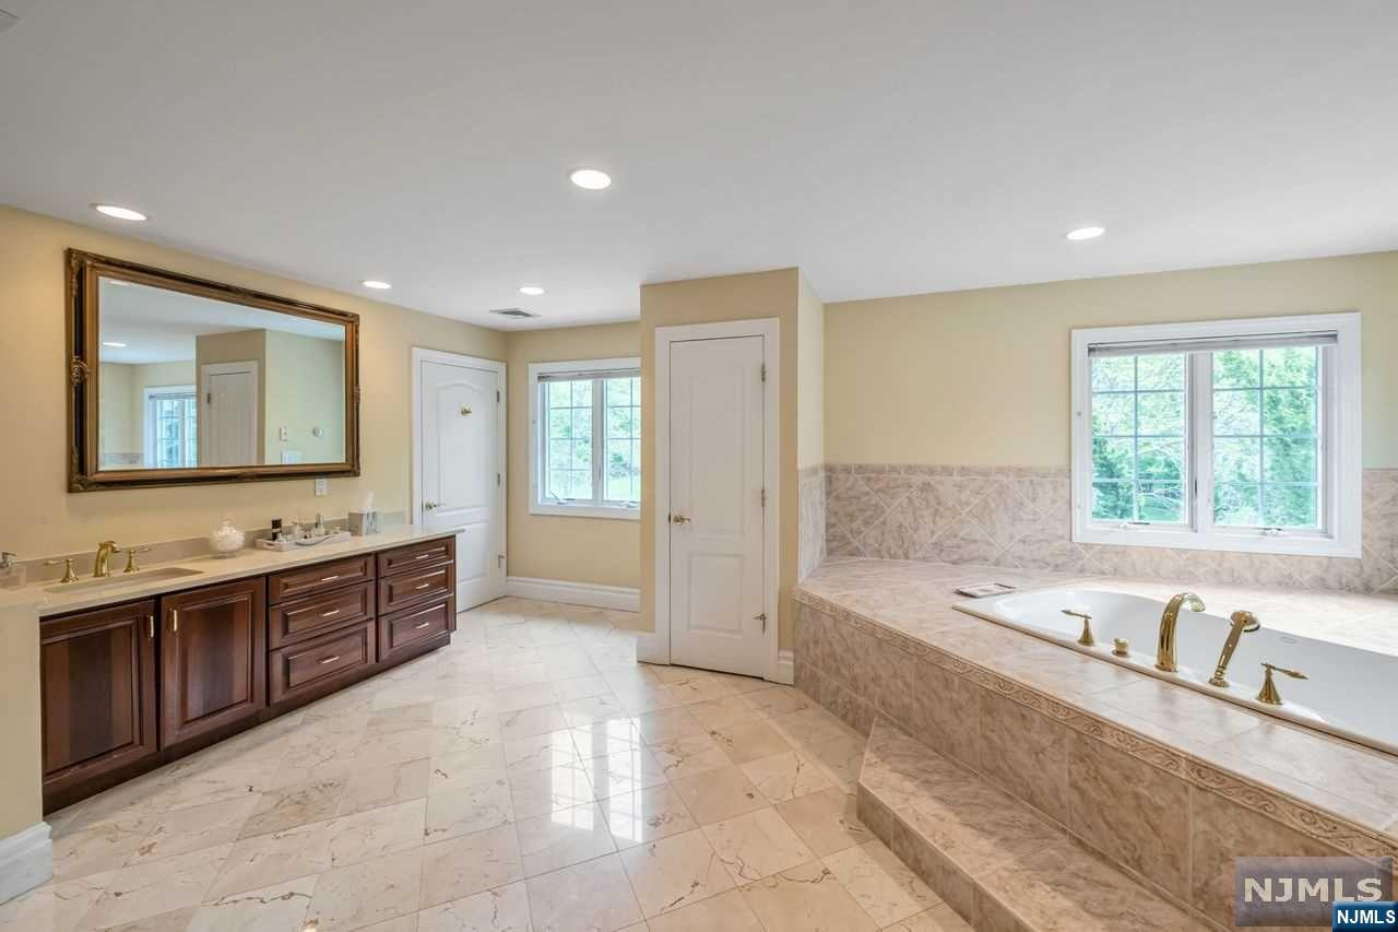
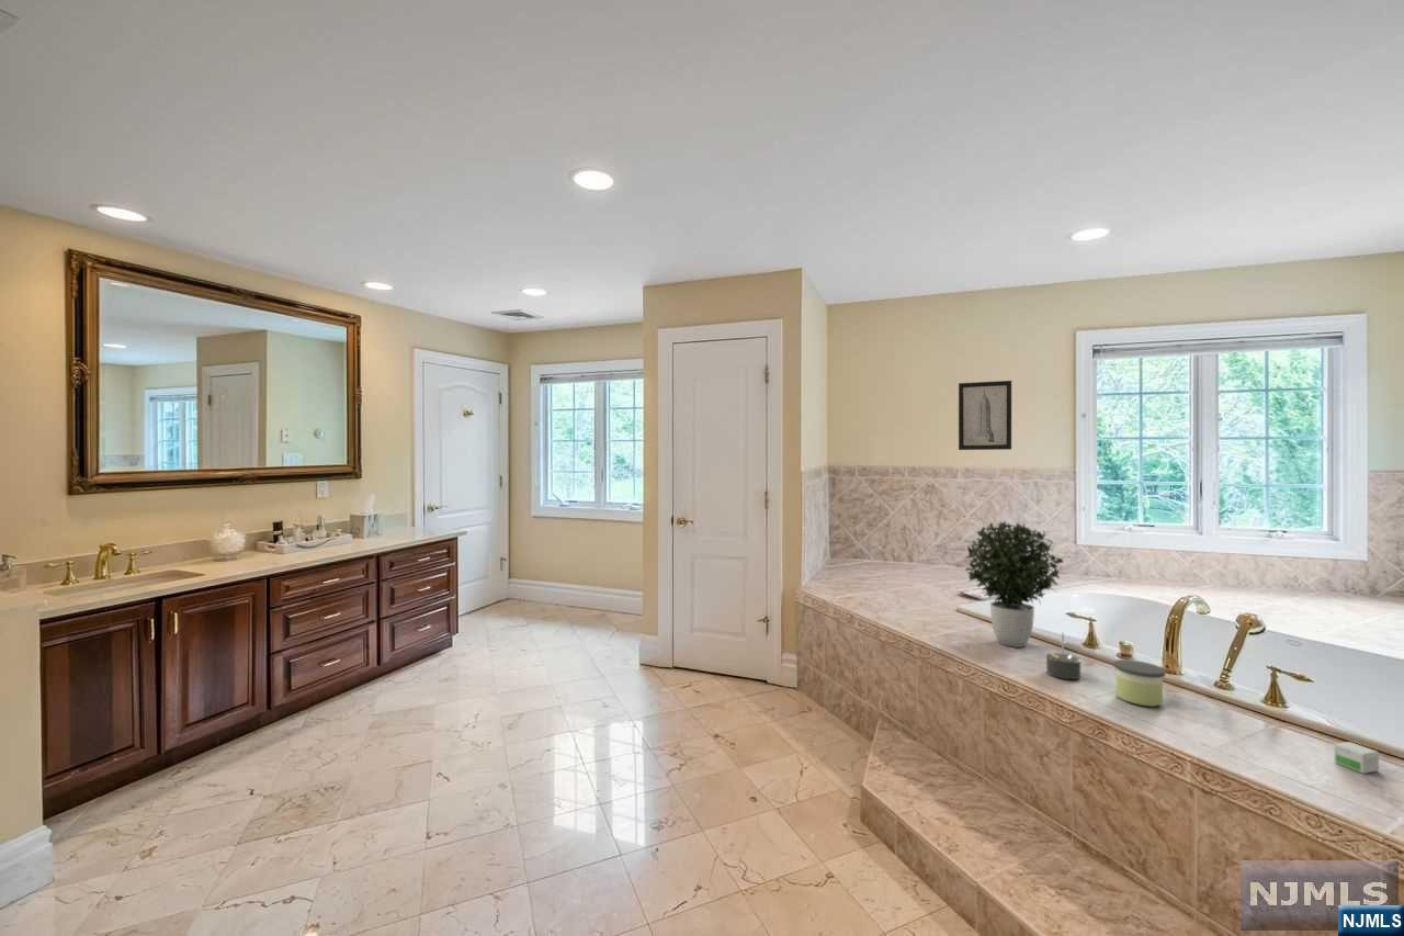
+ potted plant [964,520,1065,649]
+ candle [1113,658,1166,708]
+ candle [1045,631,1082,680]
+ small box [1333,741,1380,775]
+ wall art [958,380,1012,451]
